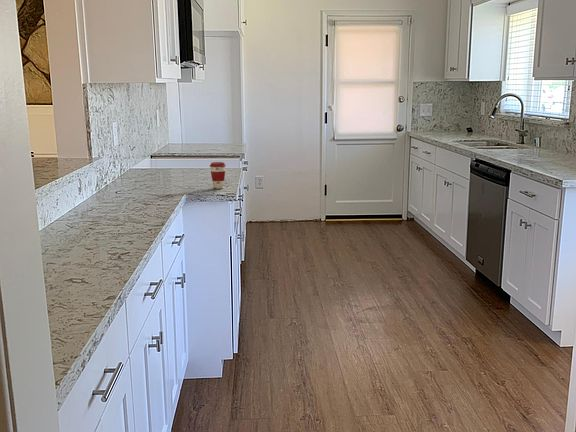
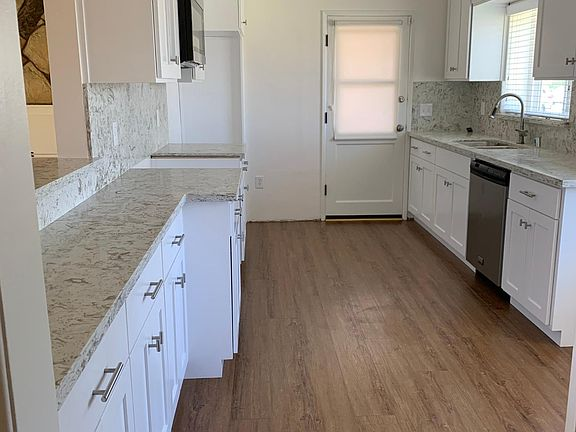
- coffee cup [209,161,227,190]
